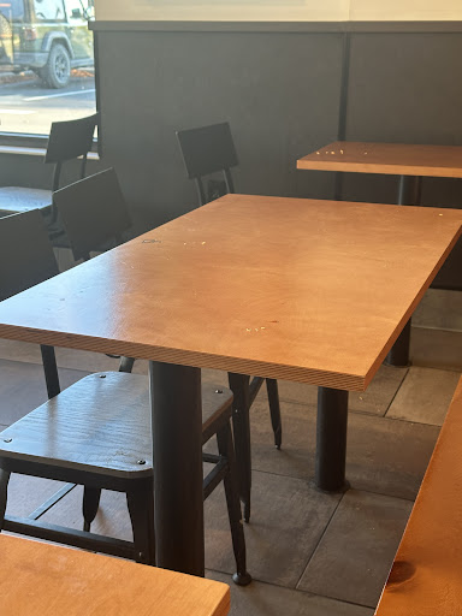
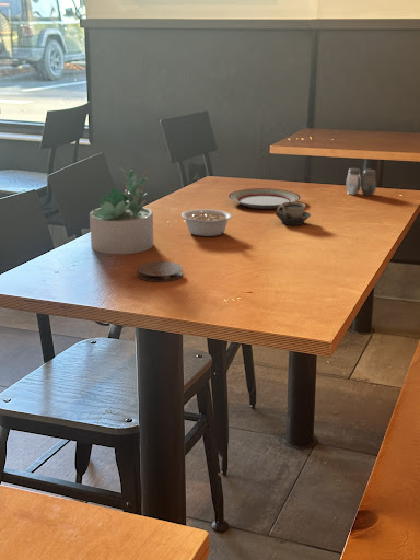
+ cup [275,201,312,226]
+ salt and pepper shaker [345,167,377,197]
+ plate [228,187,302,210]
+ succulent plant [89,167,154,255]
+ coaster [137,260,184,283]
+ legume [180,208,233,237]
